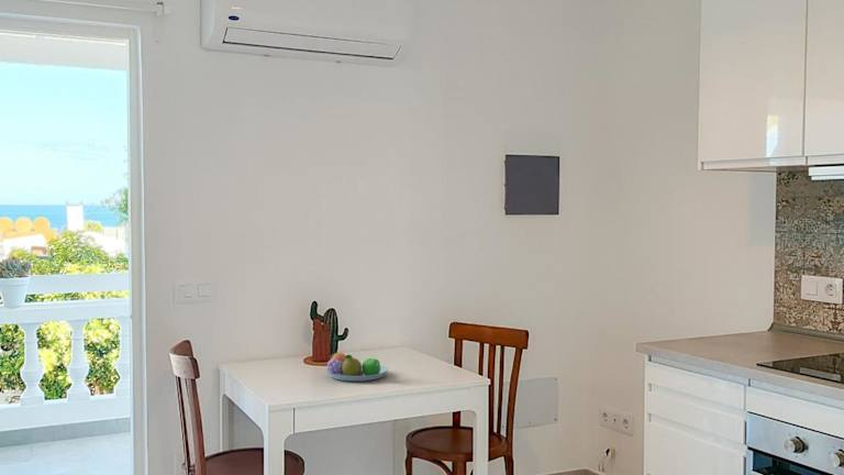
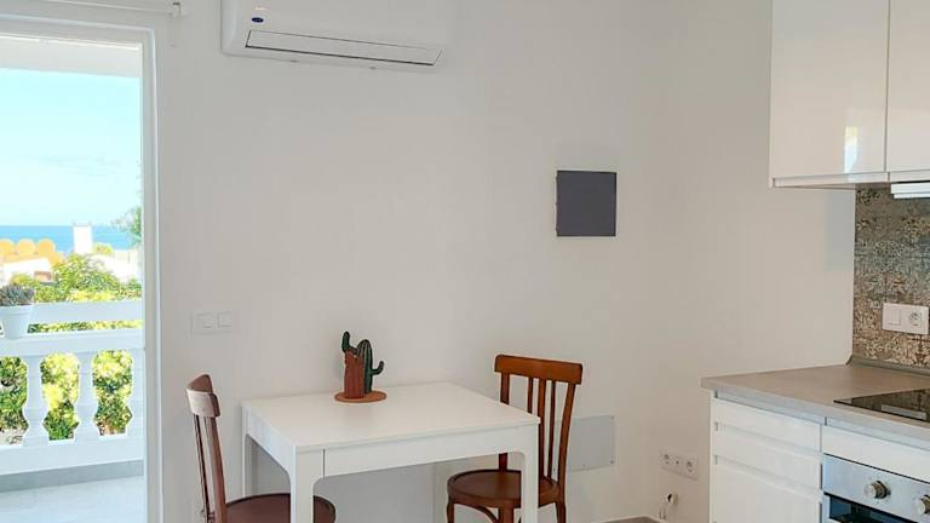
- fruit bowl [324,351,390,383]
